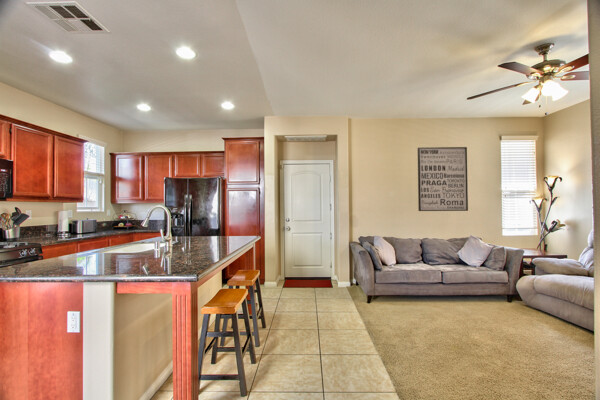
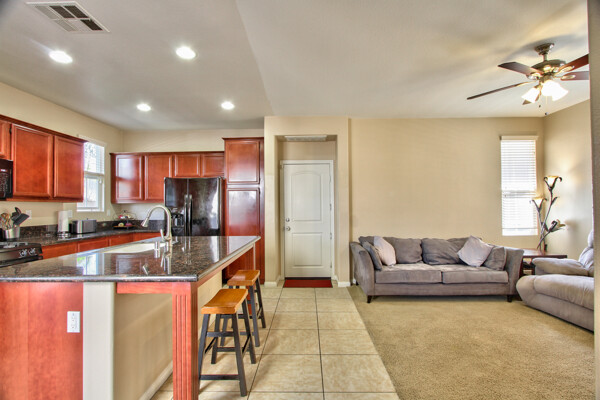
- wall art [417,146,469,212]
